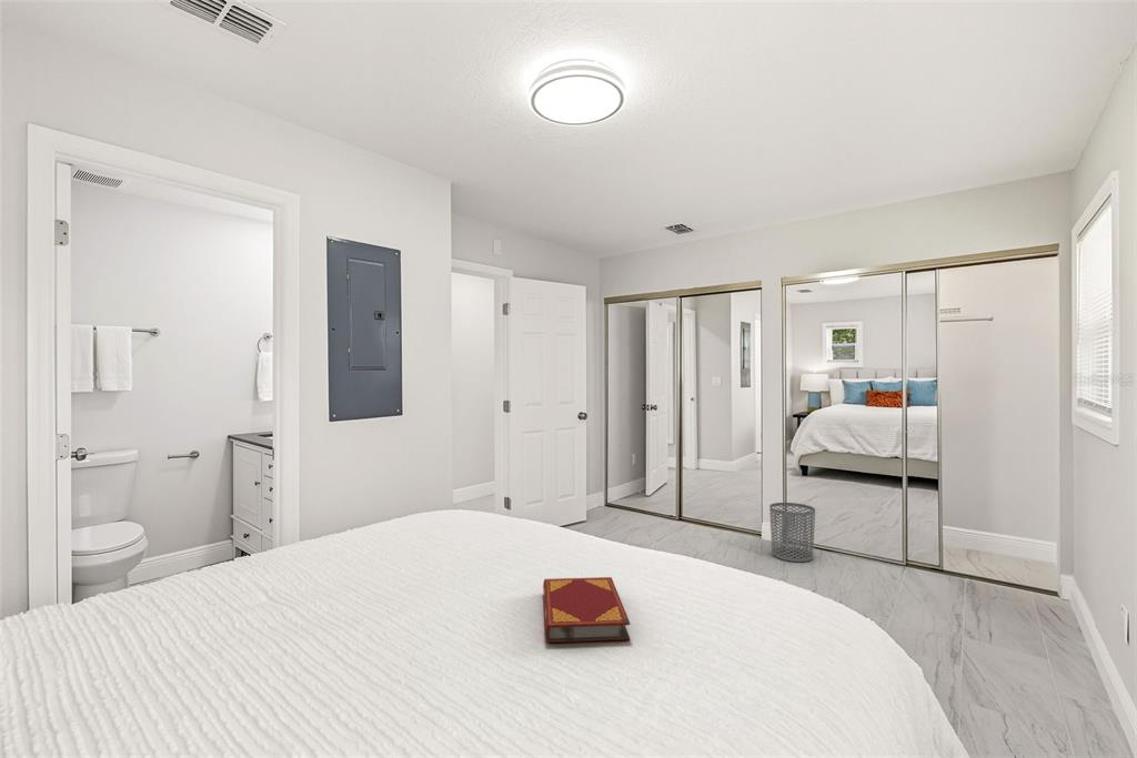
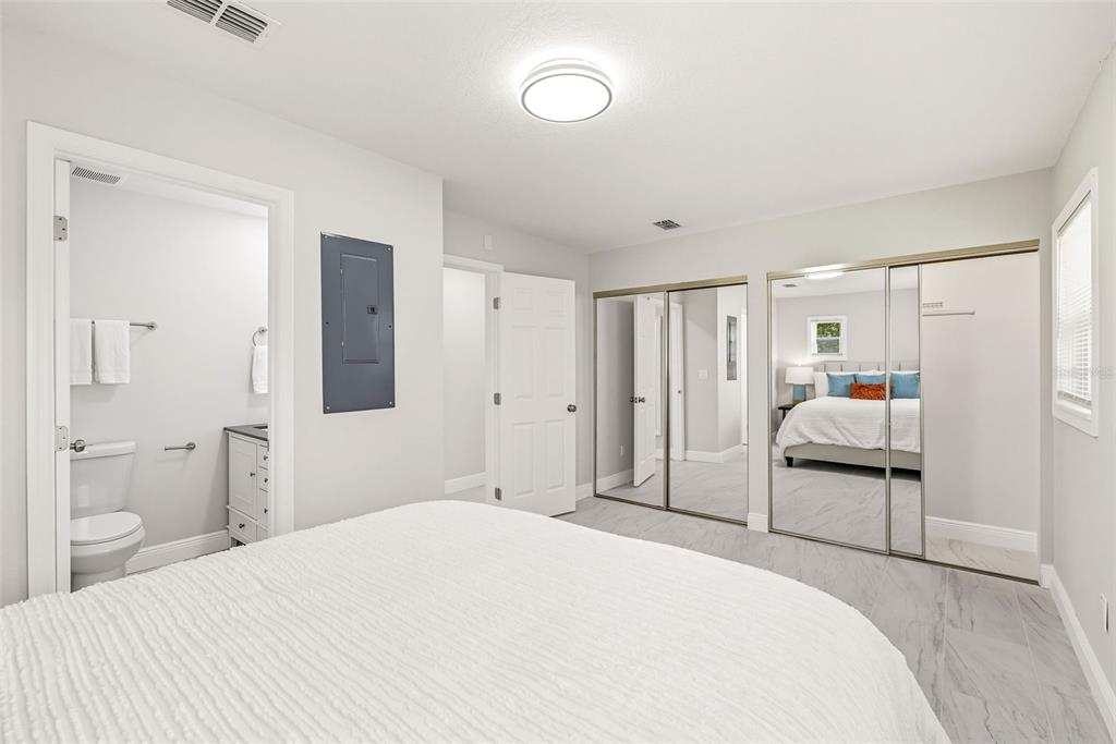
- waste bin [768,502,816,563]
- hardback book [542,576,631,644]
